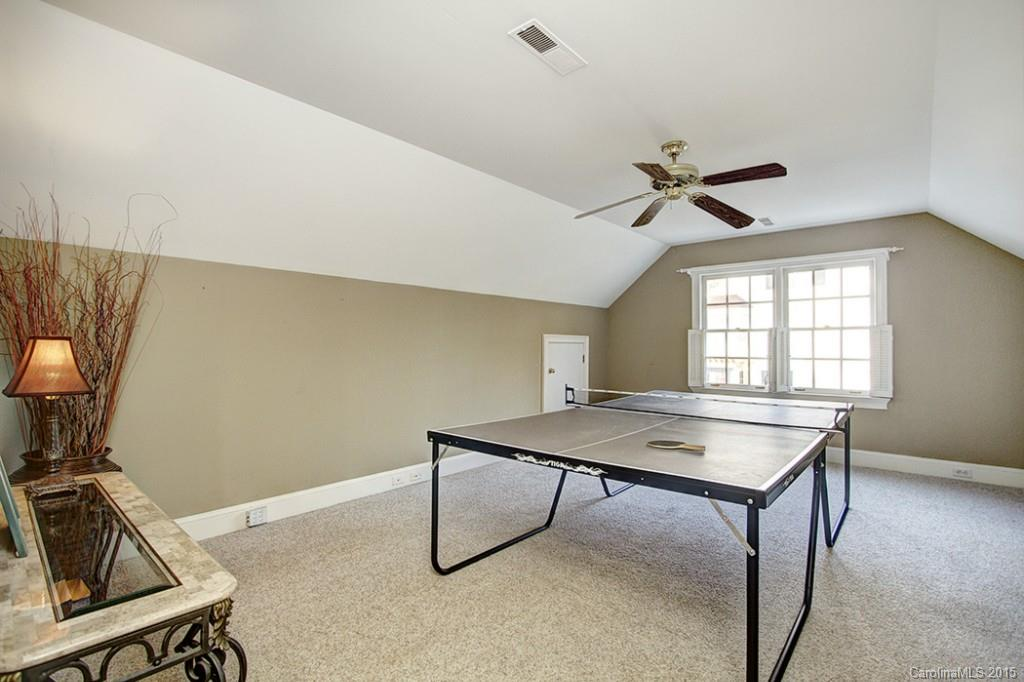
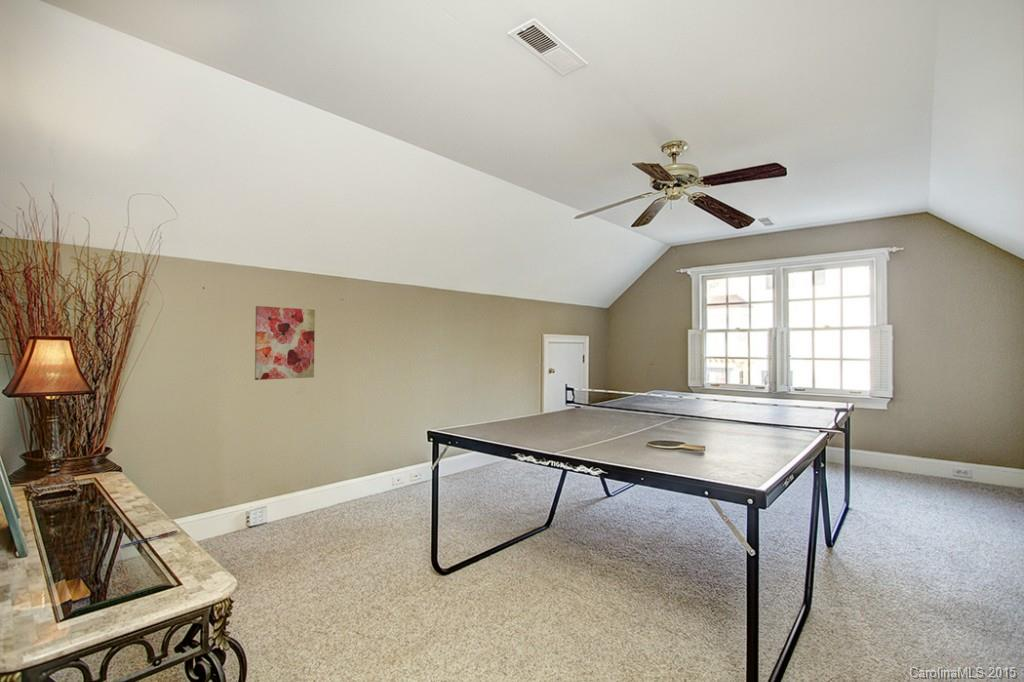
+ wall art [254,305,316,381]
+ pen [119,529,179,548]
